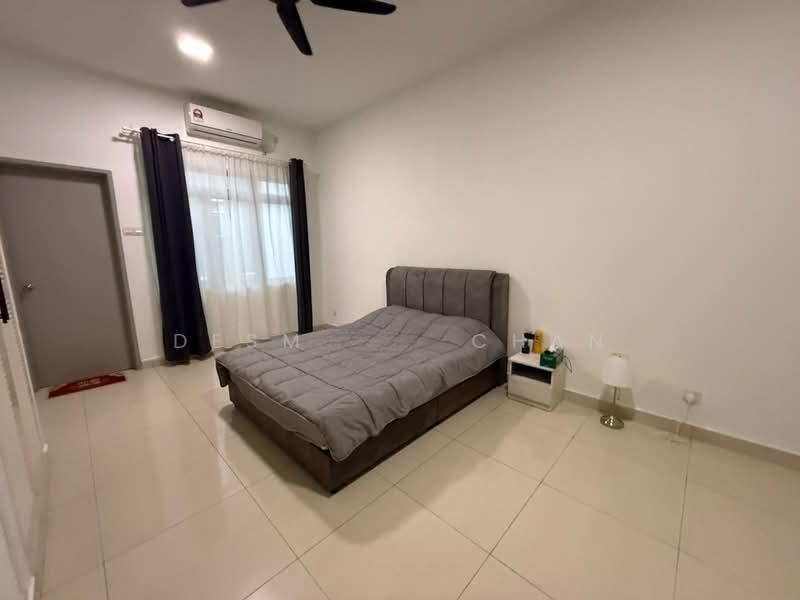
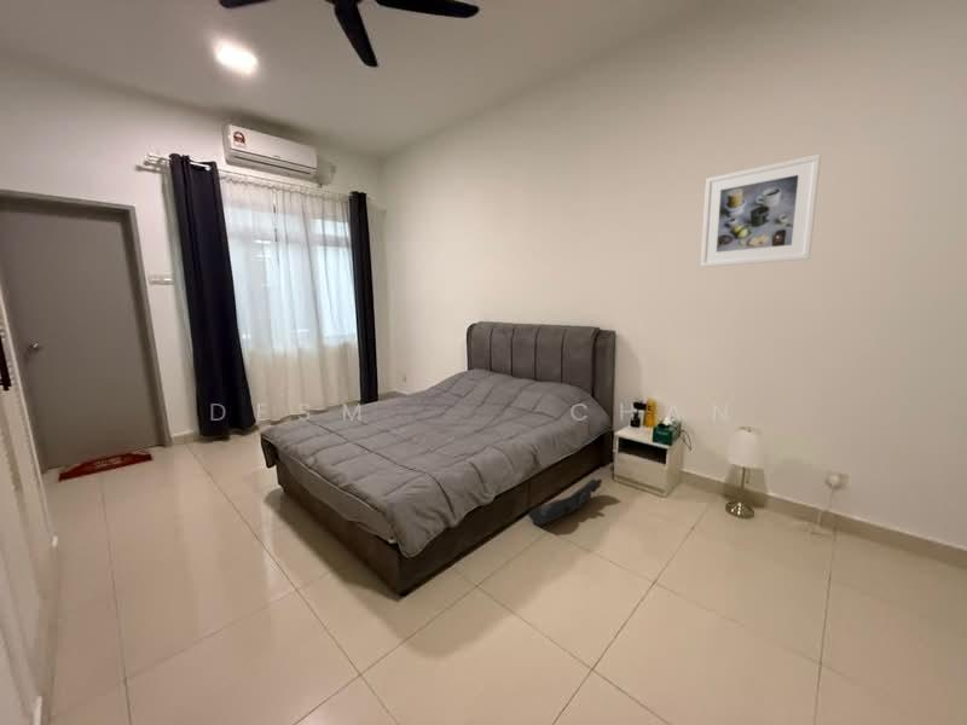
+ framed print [700,153,822,268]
+ backpack [527,477,603,526]
